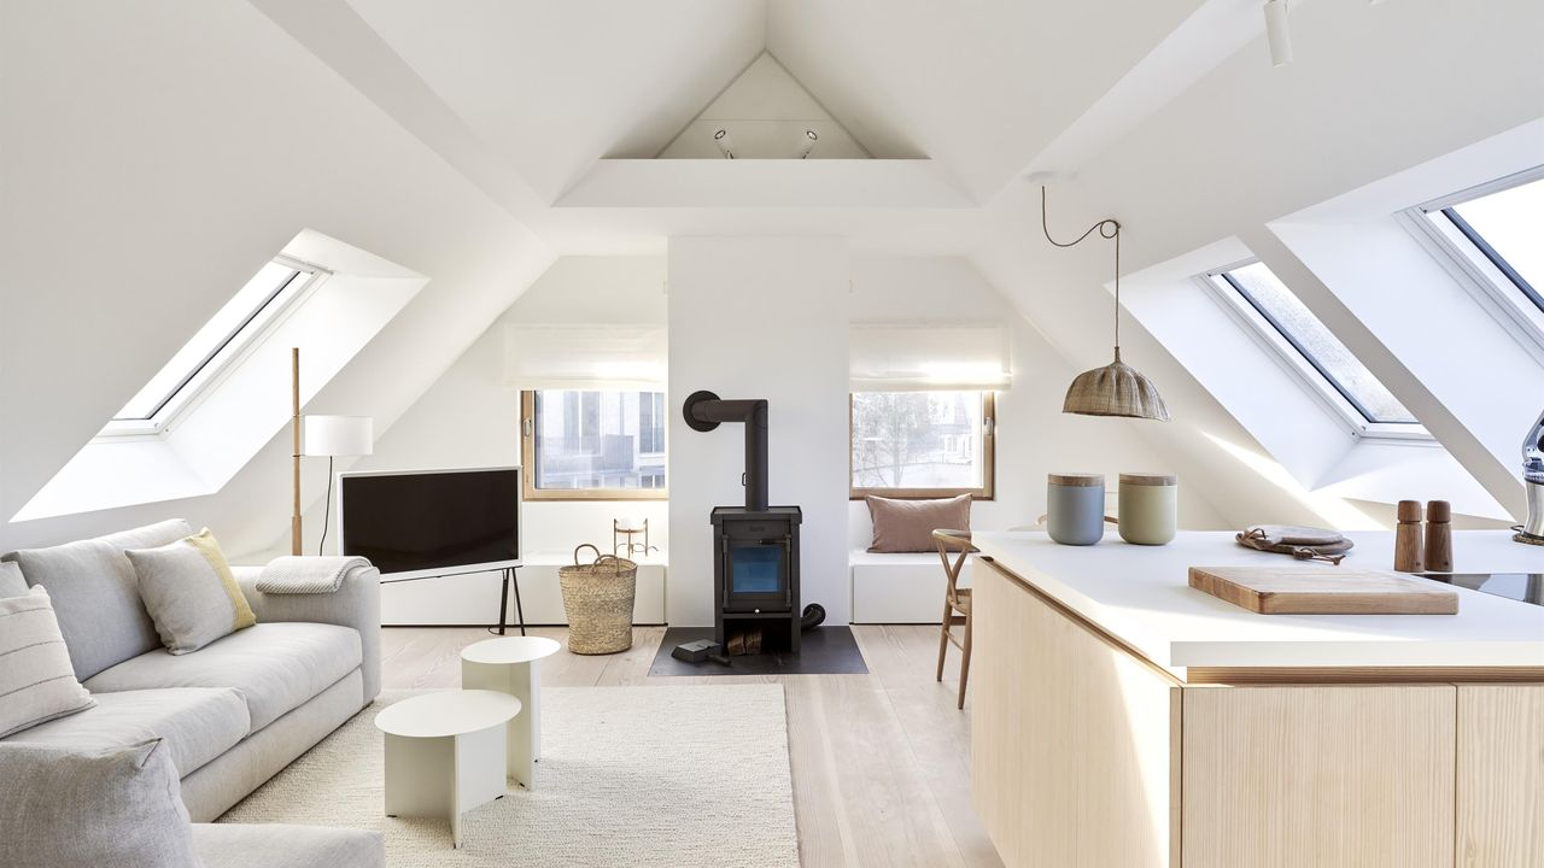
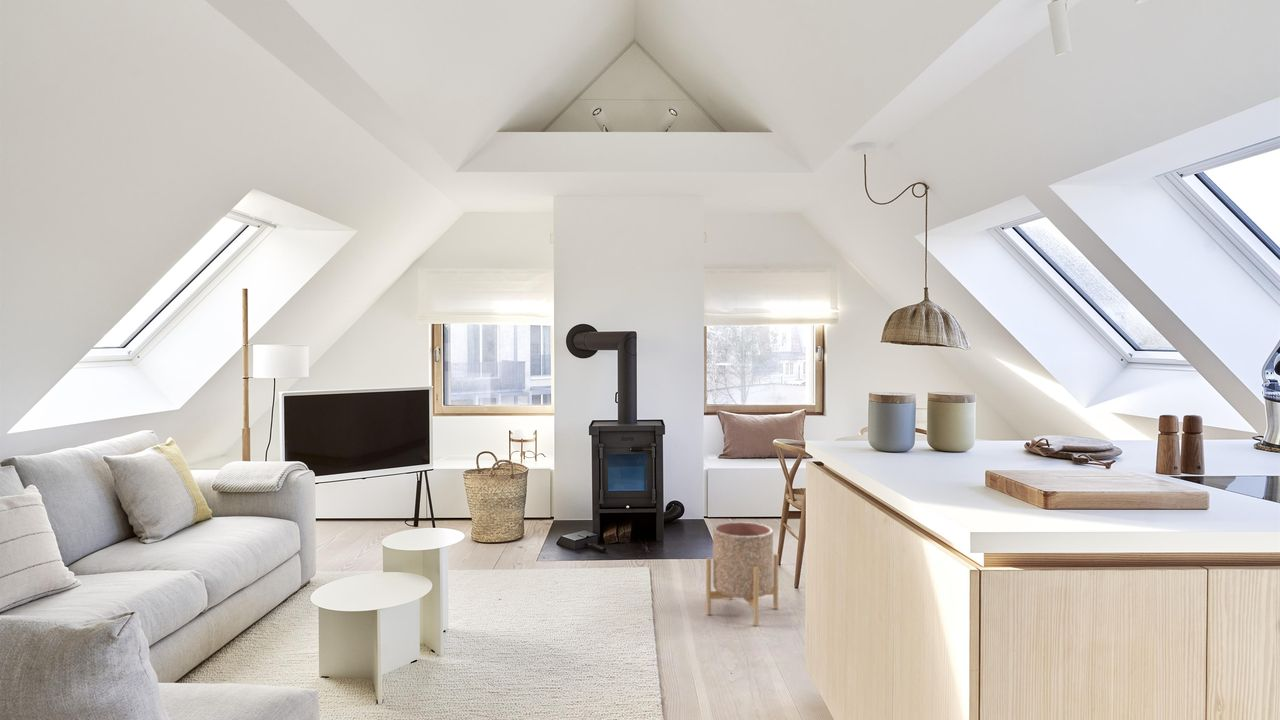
+ planter [705,521,779,627]
